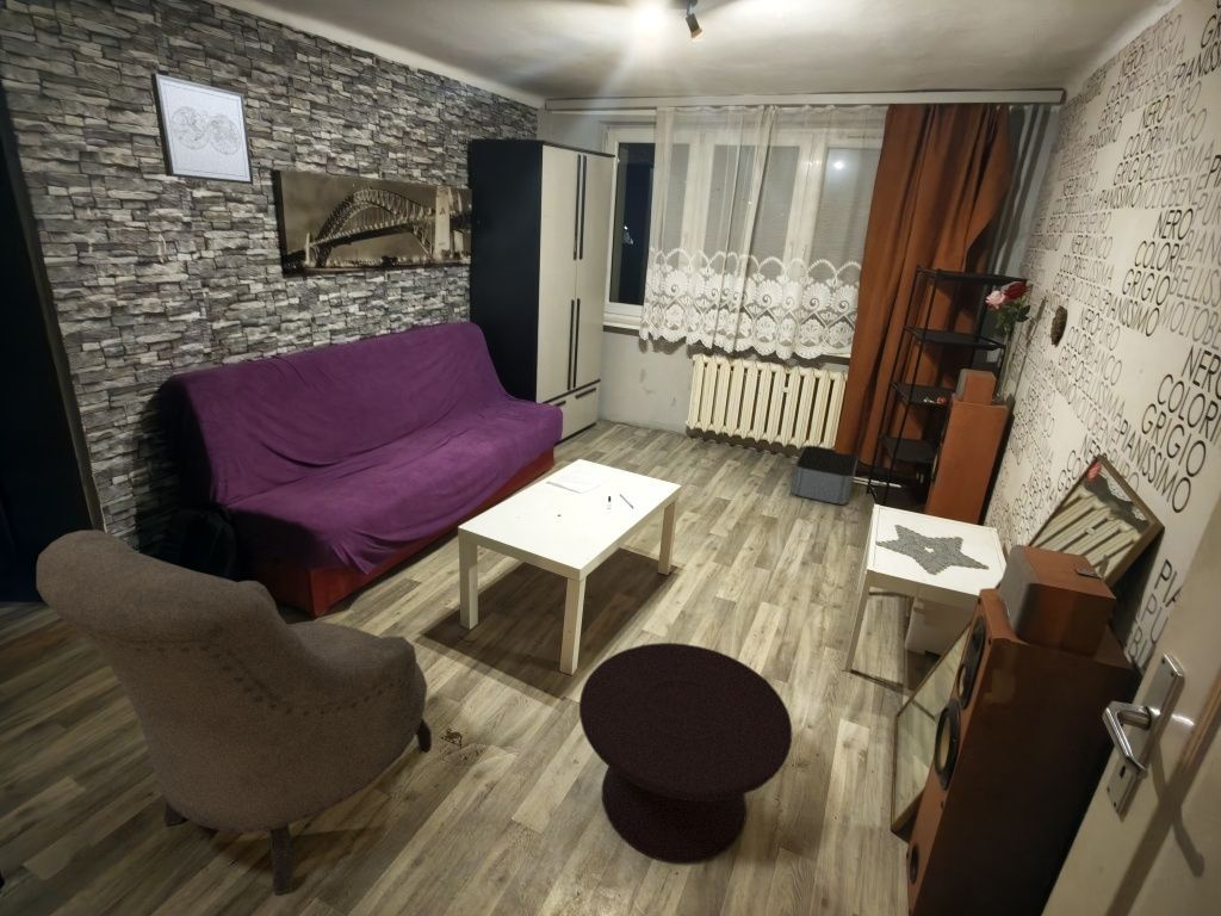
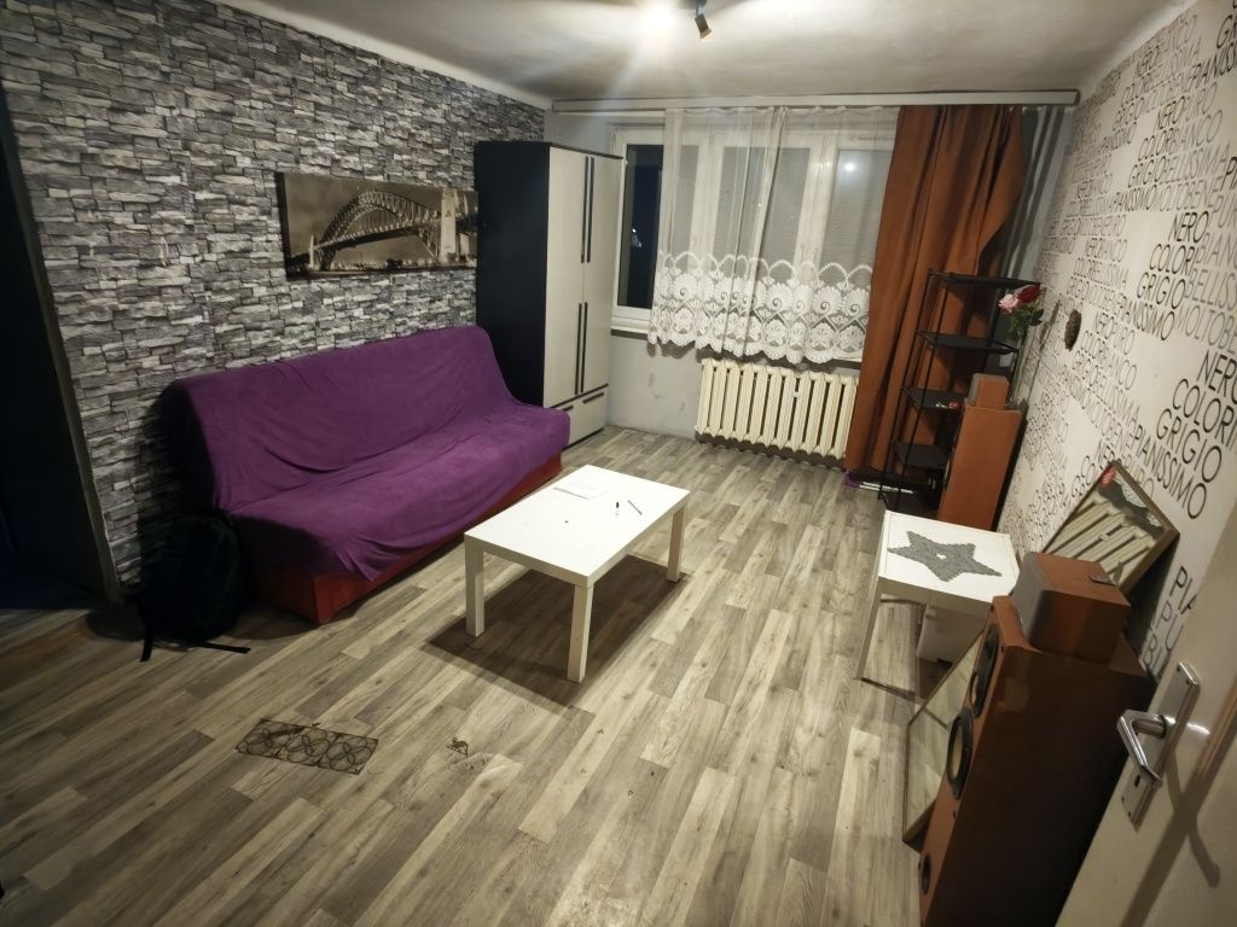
- side table [578,642,793,865]
- armchair [36,528,433,896]
- wall art [149,73,255,186]
- storage bin [789,445,860,506]
